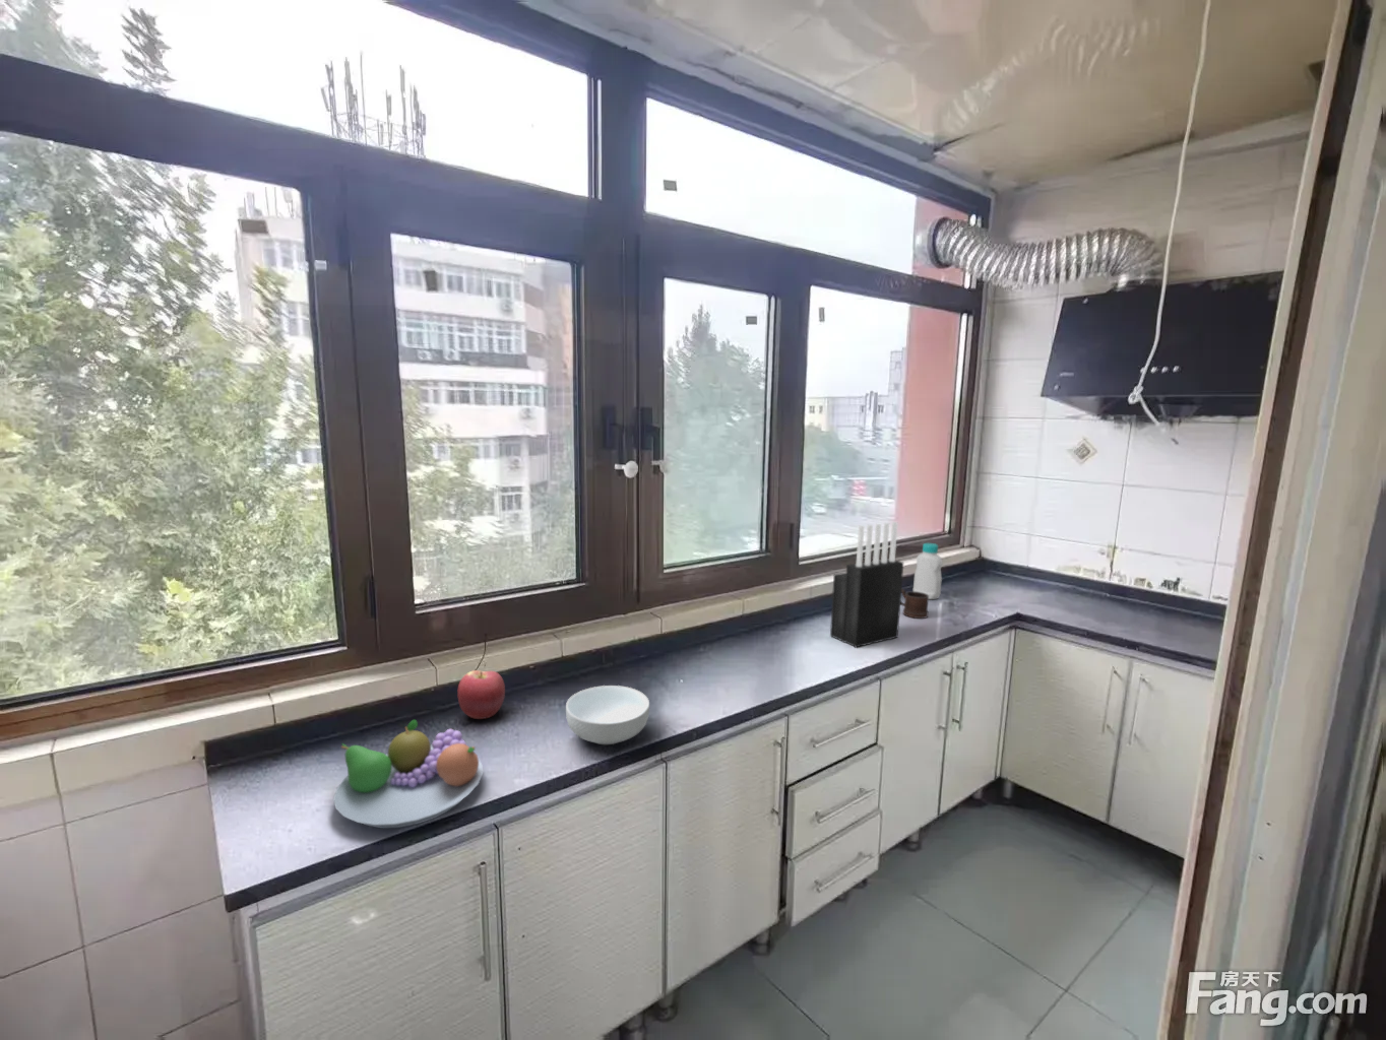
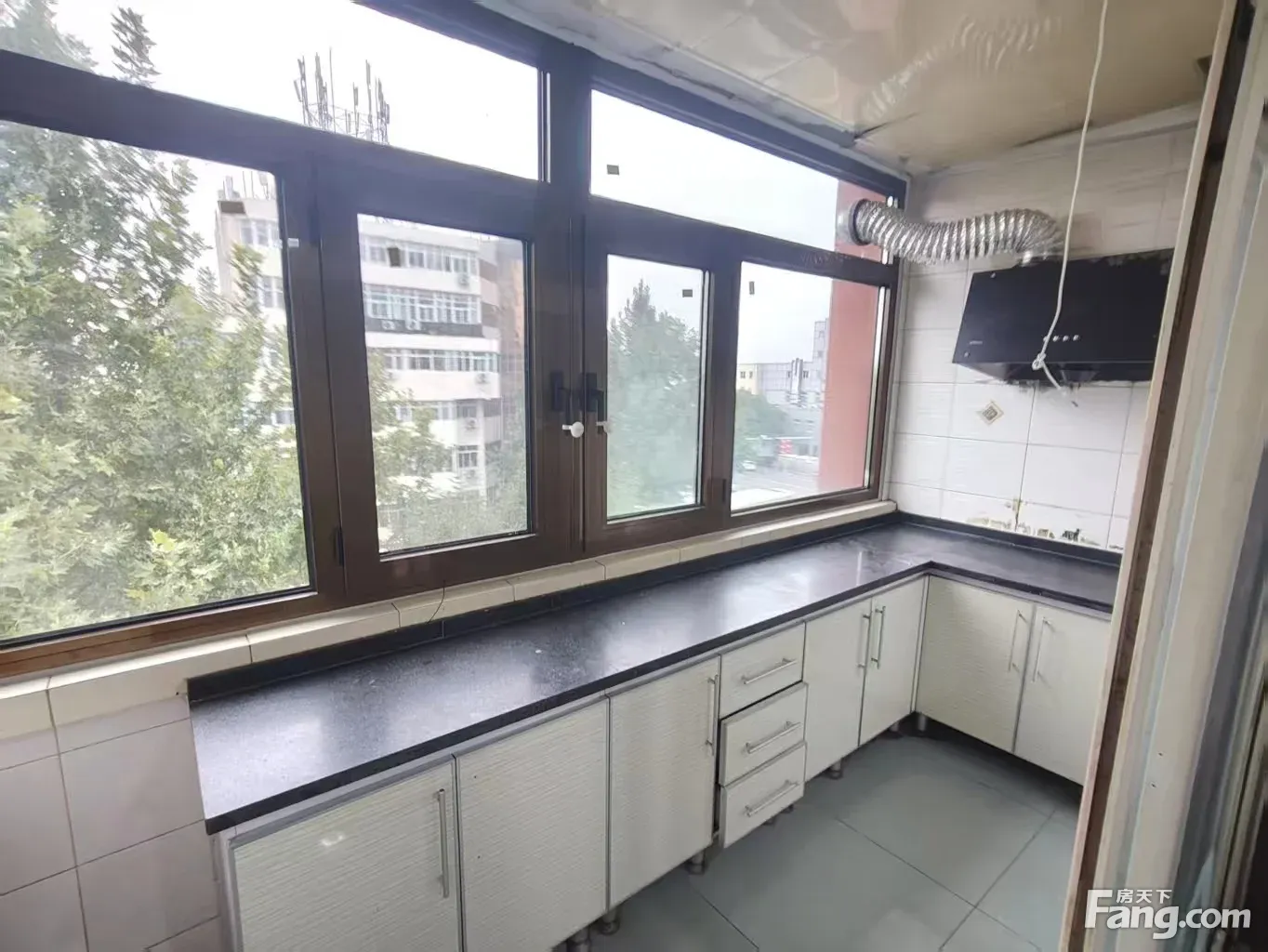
- bottle [913,542,943,600]
- fruit bowl [332,719,483,829]
- apple [456,670,506,720]
- mug [901,587,930,619]
- knife block [830,521,904,649]
- cereal bowl [565,685,650,745]
